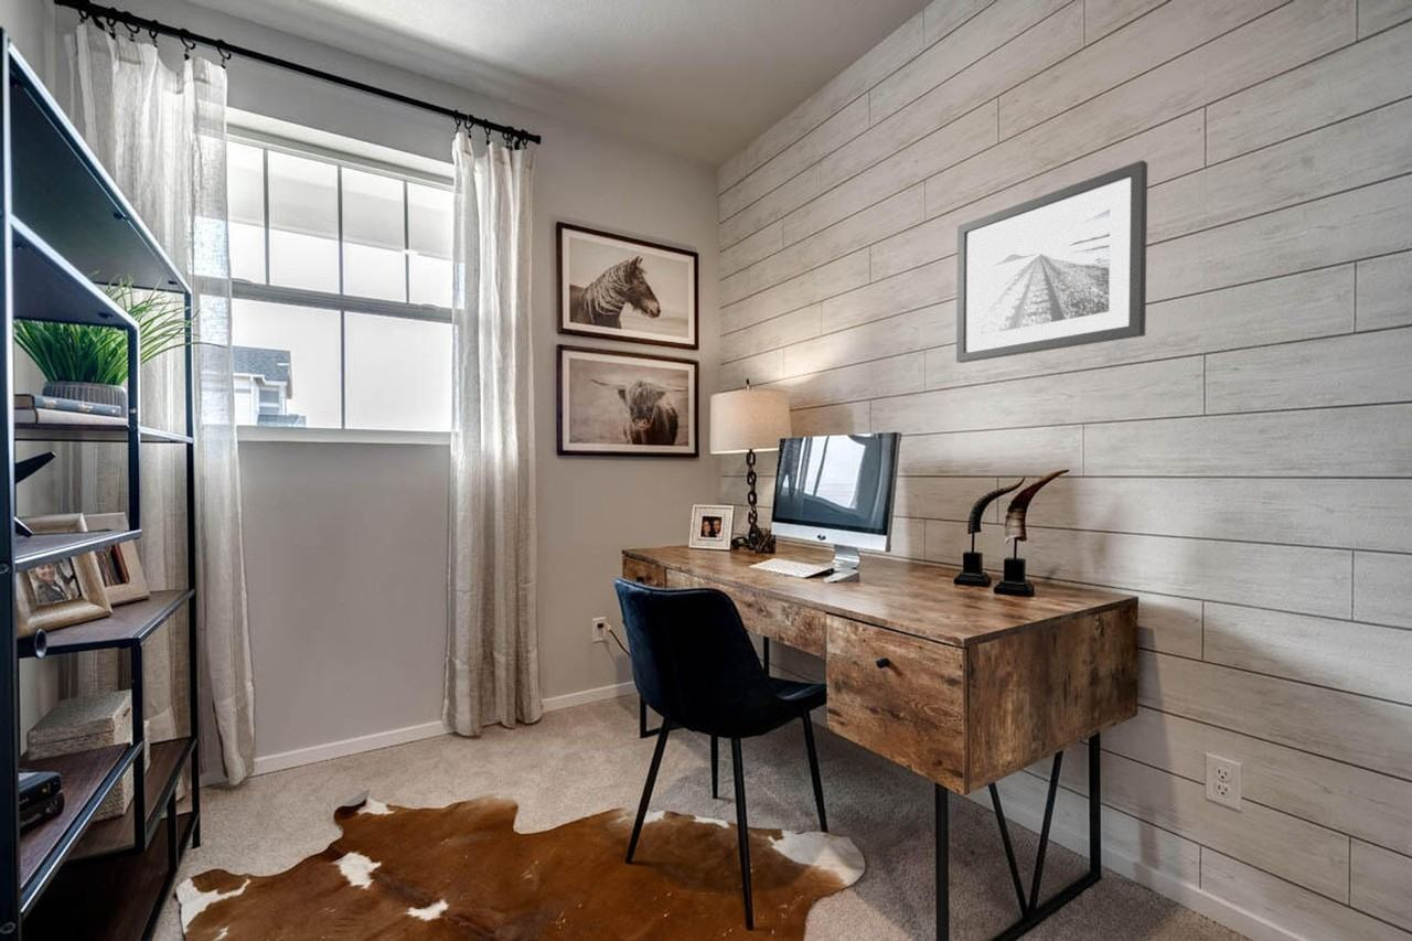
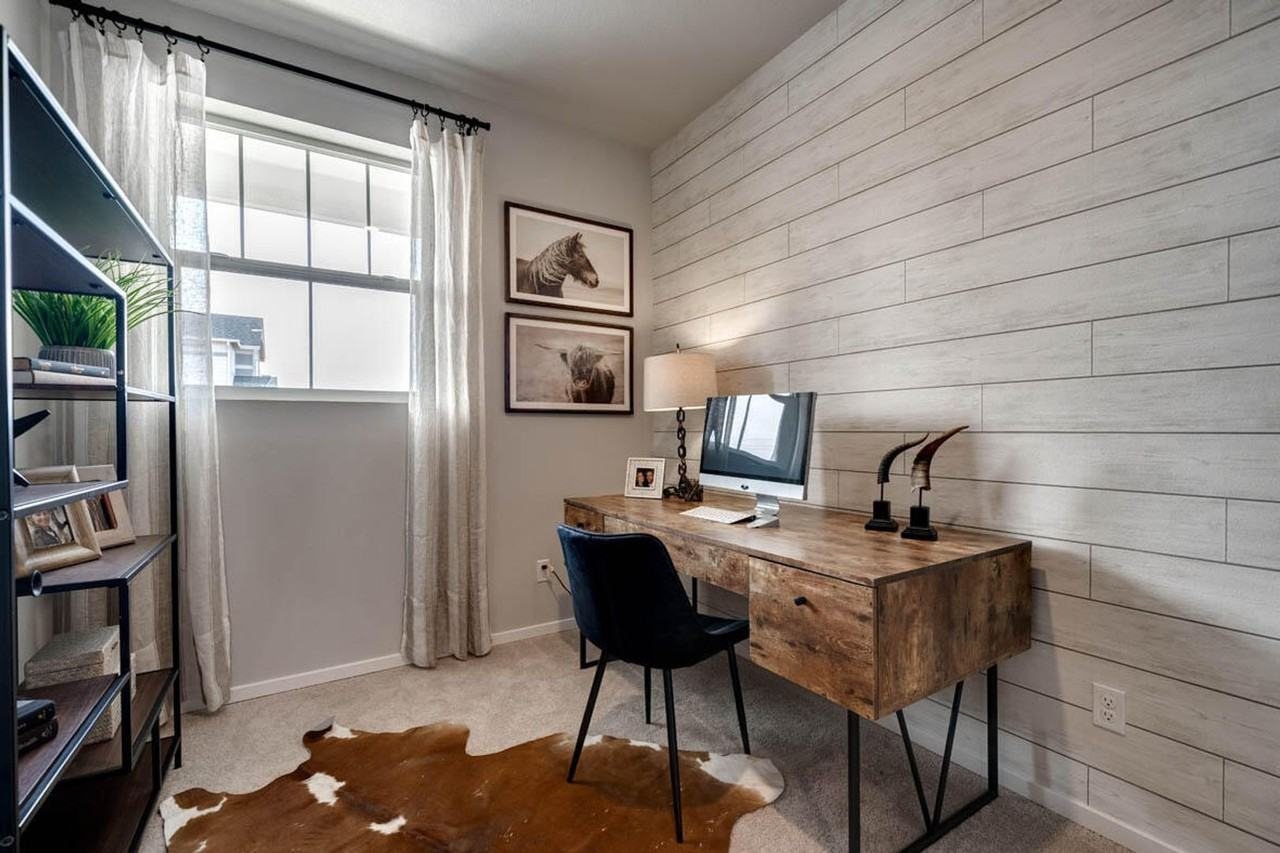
- wall art [955,159,1148,364]
